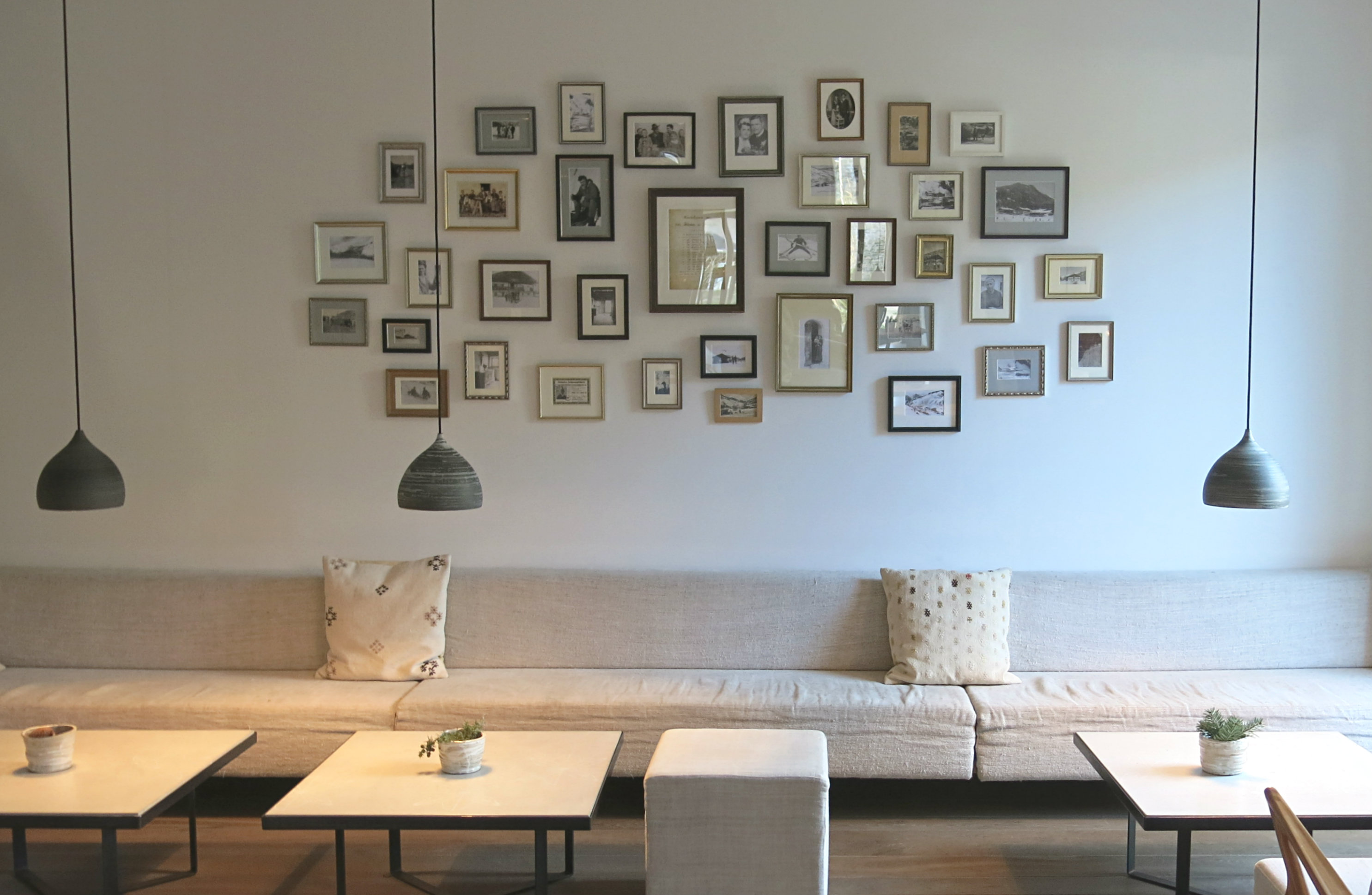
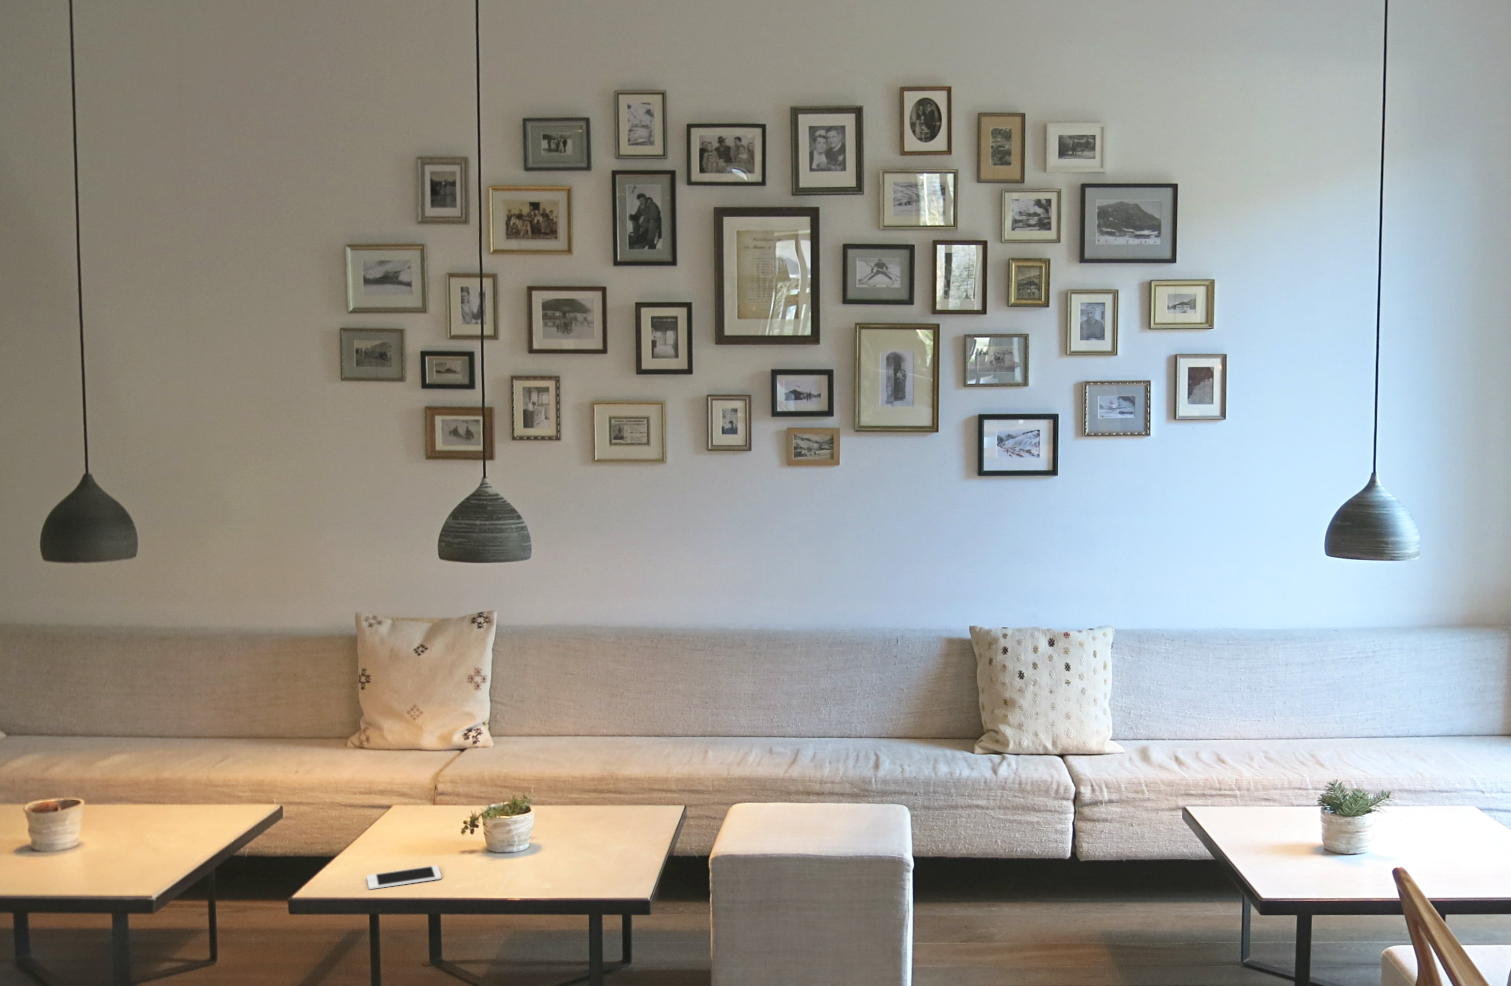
+ cell phone [367,865,442,890]
